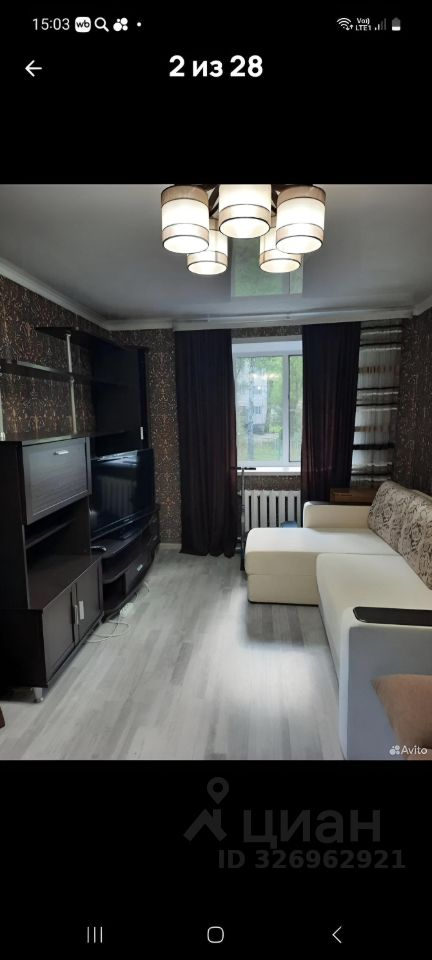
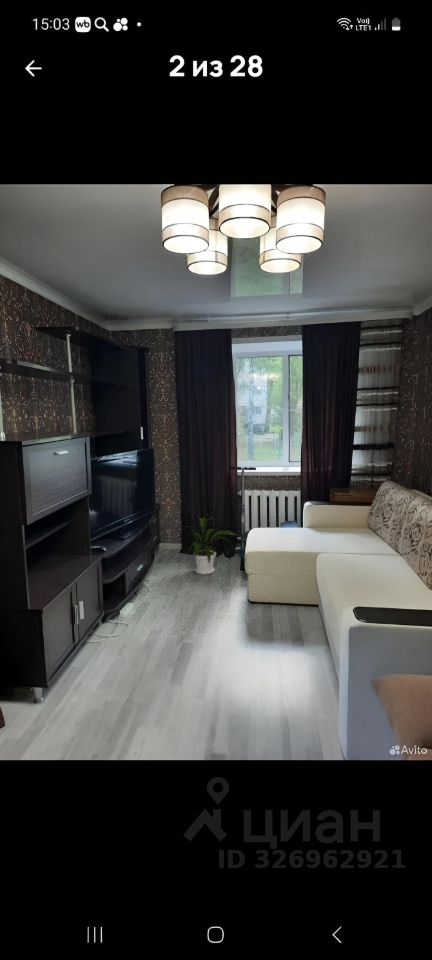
+ house plant [183,517,239,576]
